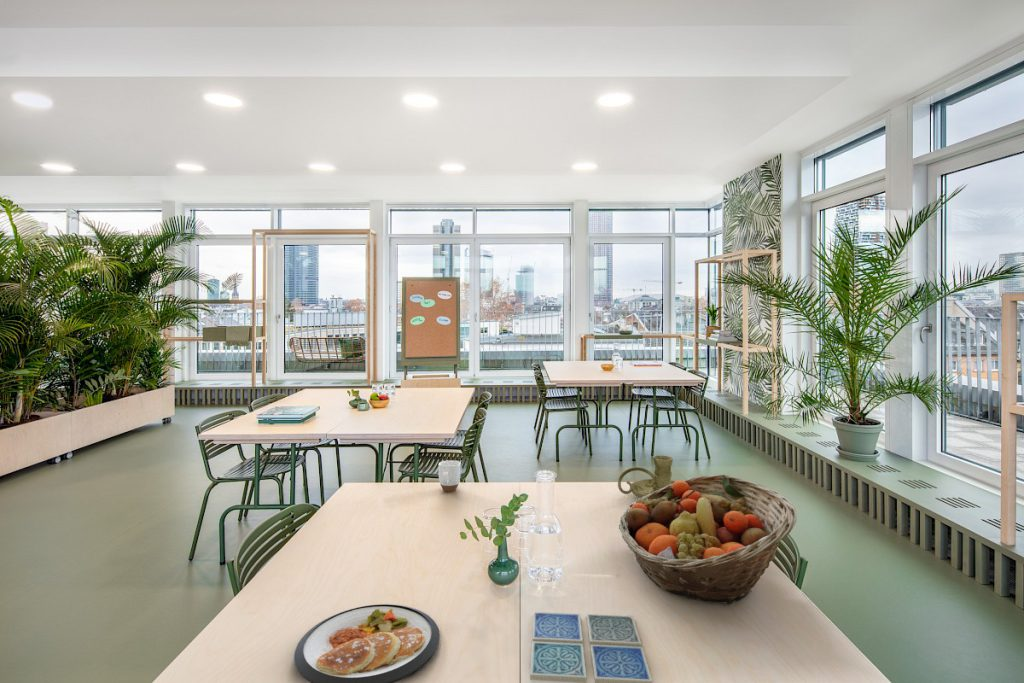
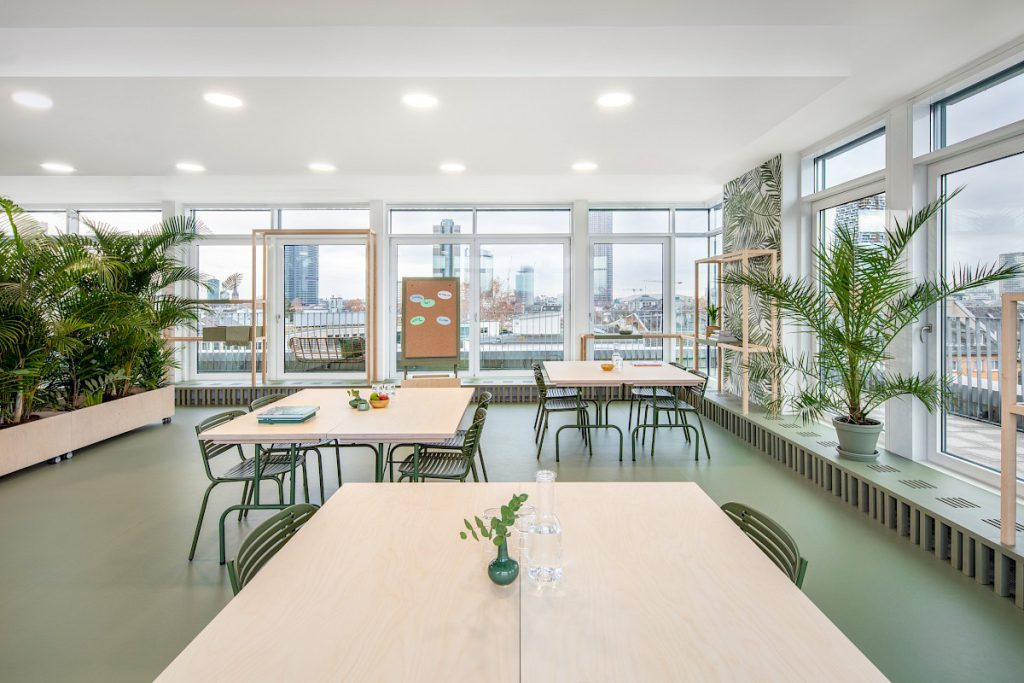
- fruit basket [618,474,798,605]
- candle holder [617,454,676,499]
- drink coaster [529,611,654,683]
- dish [293,603,441,683]
- mug [438,460,462,493]
